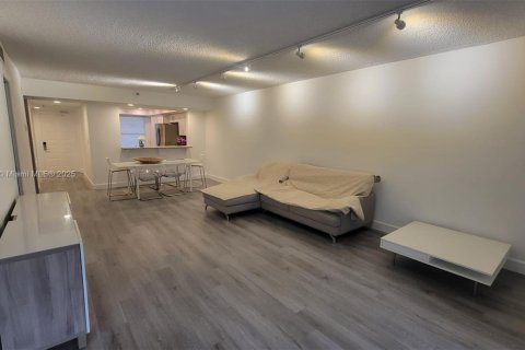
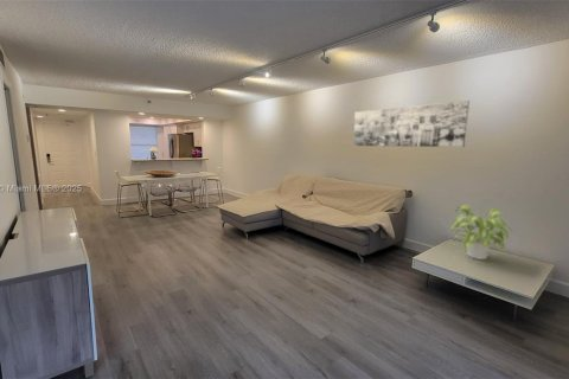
+ plant [449,204,513,261]
+ wall art [352,99,471,148]
